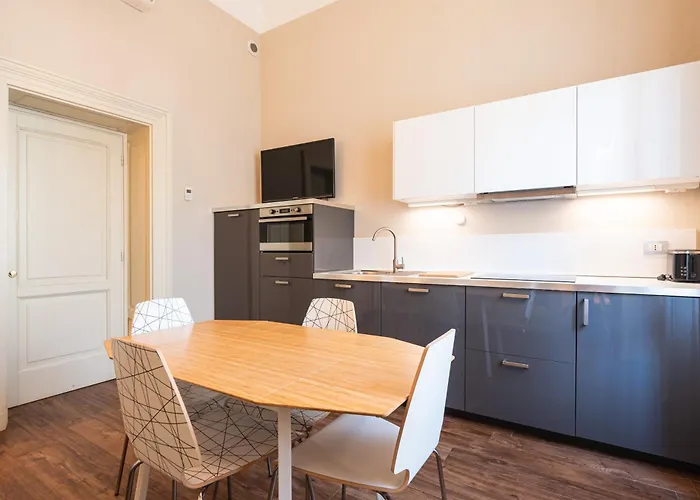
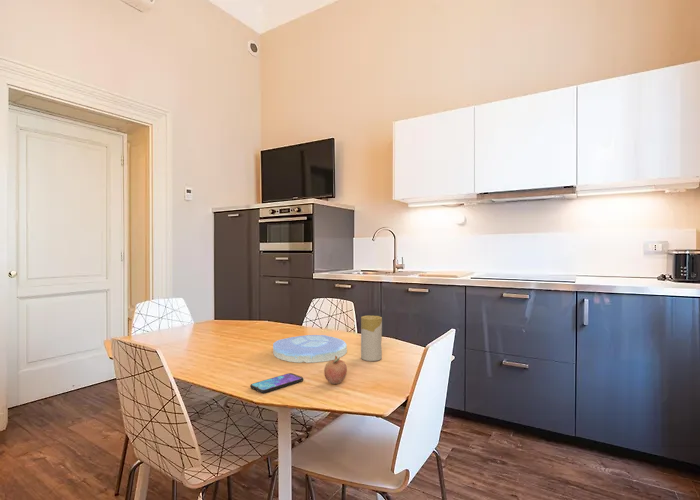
+ plate [272,334,348,364]
+ candle [360,315,383,362]
+ smartphone [249,372,304,394]
+ fruit [323,356,348,385]
